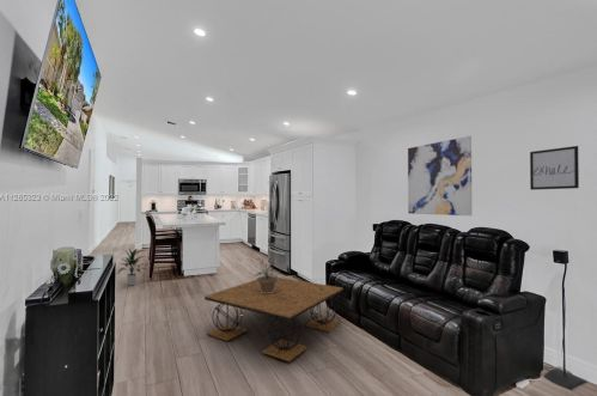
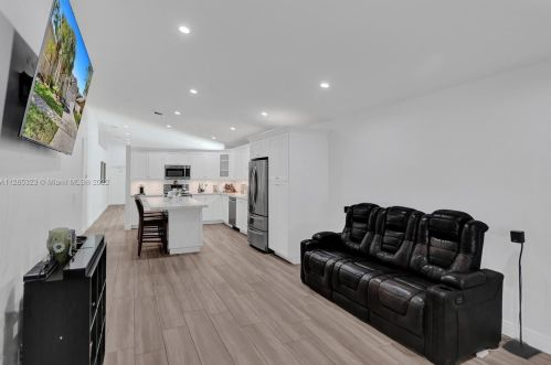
- wall art [529,145,580,191]
- coffee table [203,276,345,363]
- wall art [407,135,473,217]
- indoor plant [116,248,150,286]
- potted plant [252,256,282,293]
